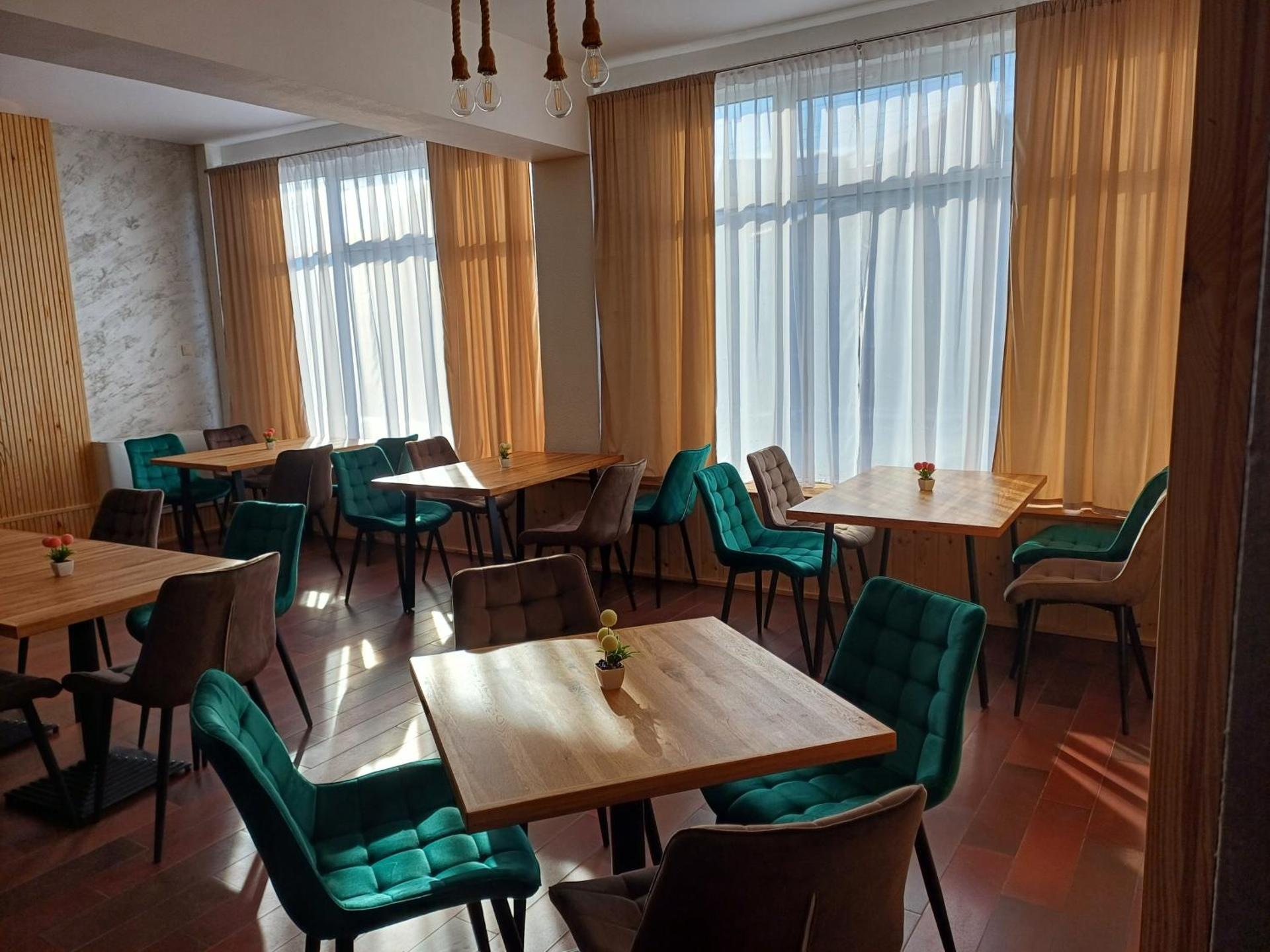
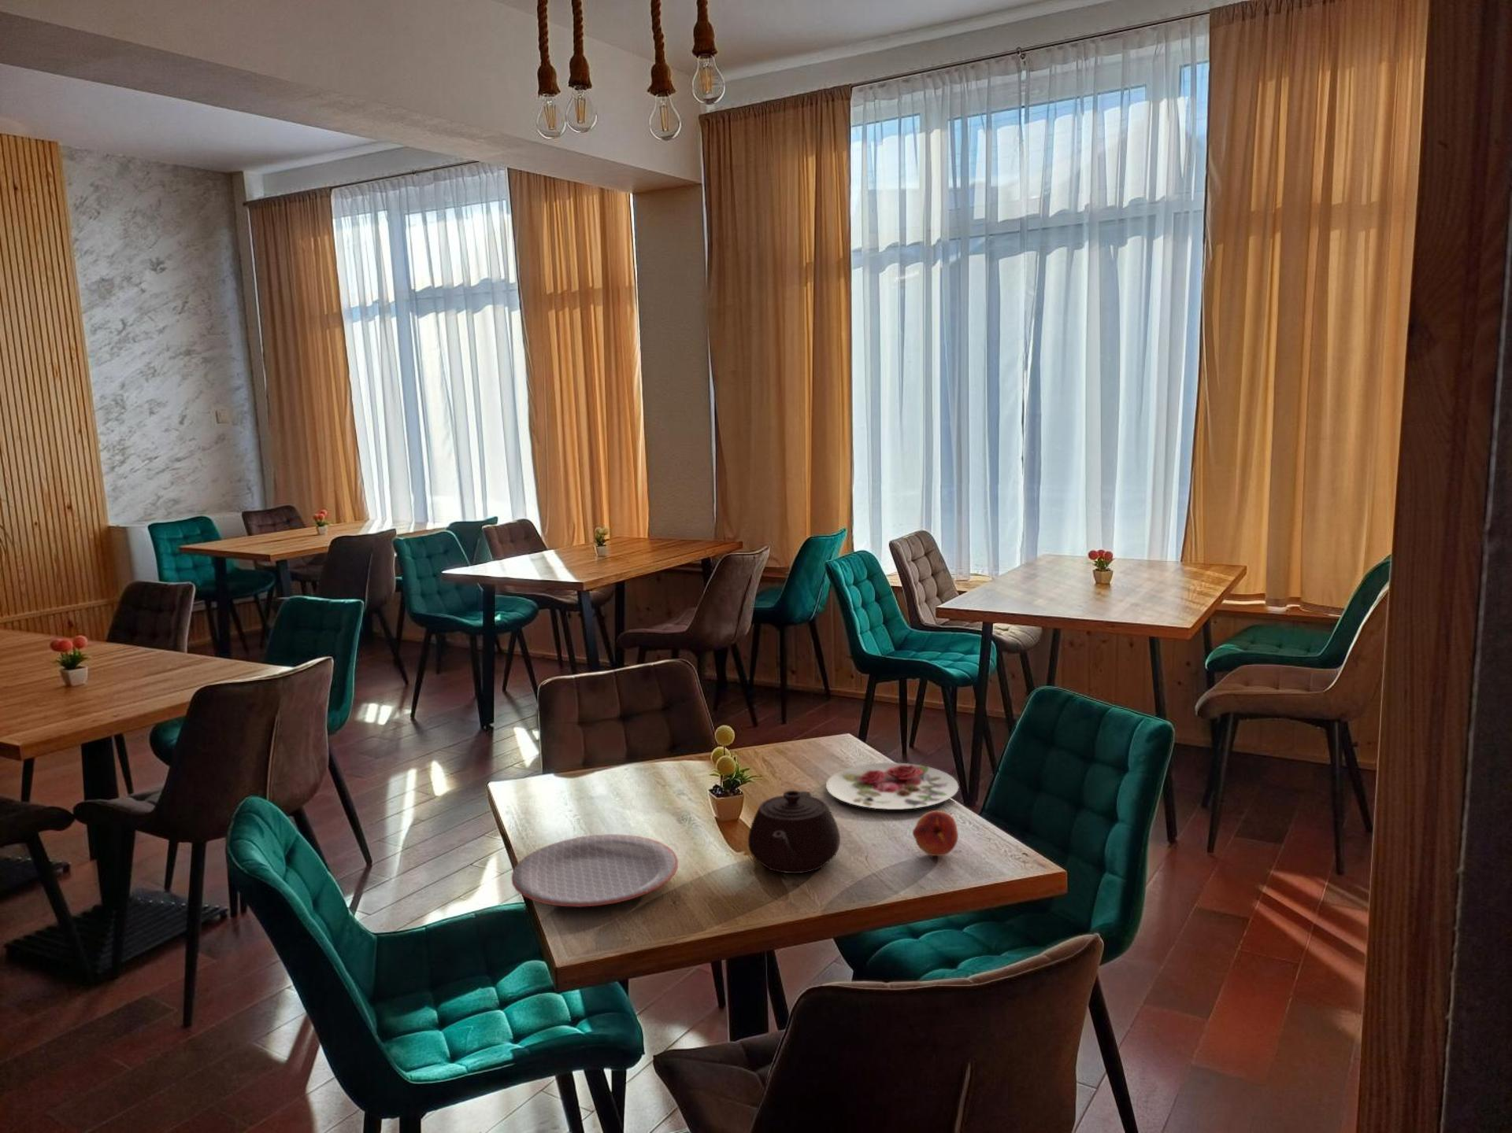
+ fruit [912,809,960,857]
+ teapot [748,790,841,874]
+ plate [825,763,960,810]
+ plate [511,833,679,908]
